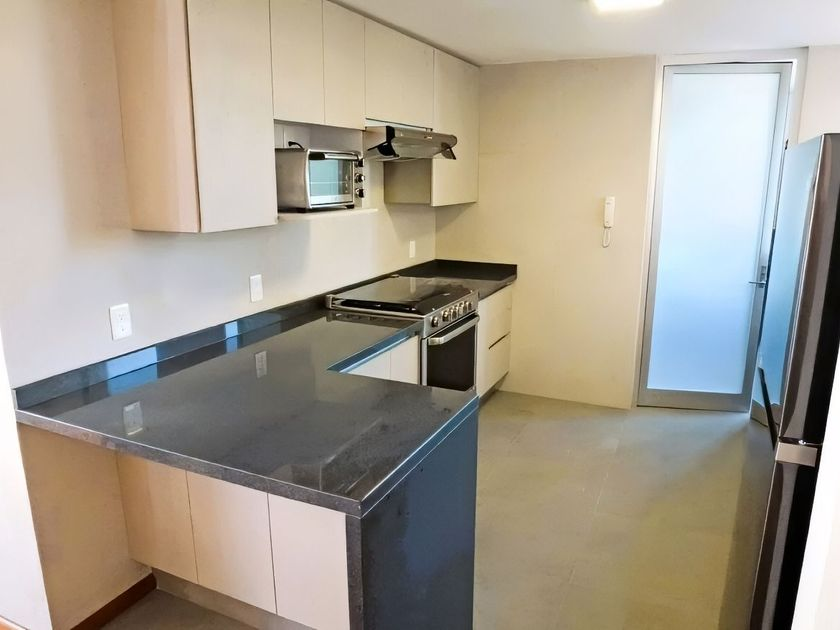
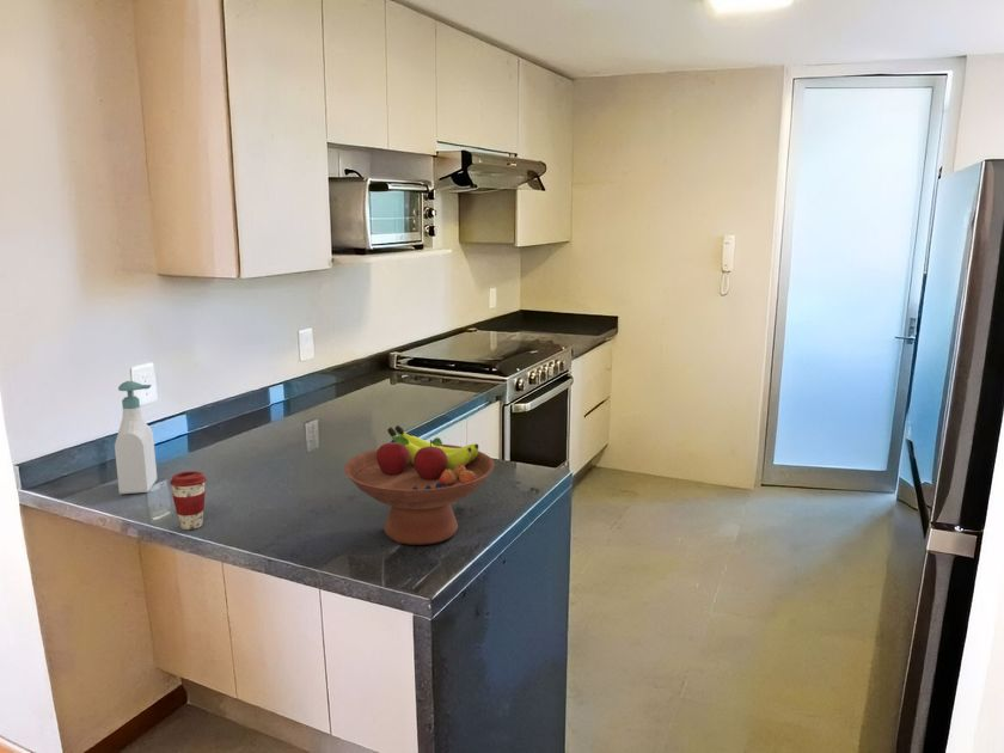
+ fruit bowl [343,424,496,546]
+ soap bottle [114,380,158,495]
+ coffee cup [169,470,208,531]
